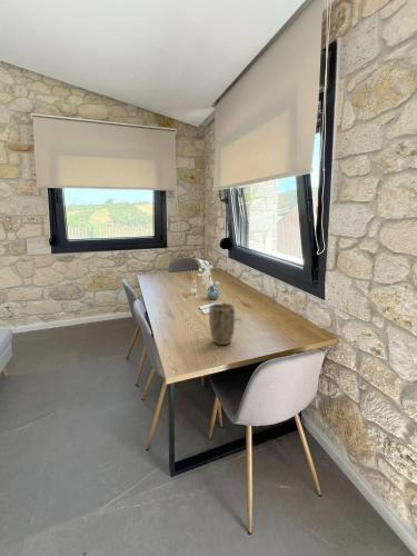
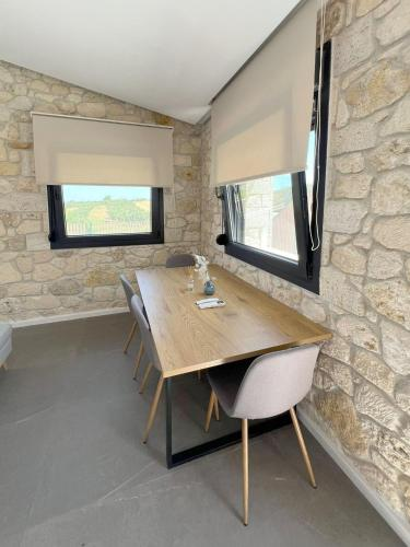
- plant pot [208,302,236,346]
